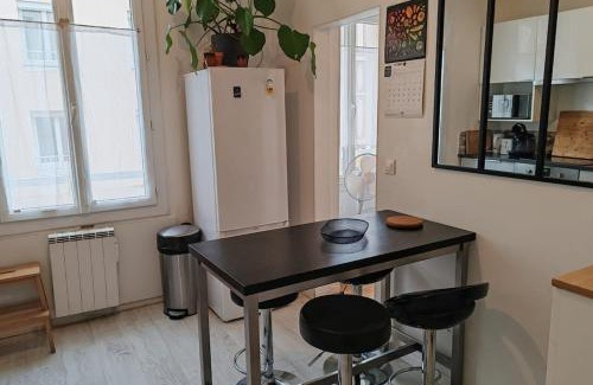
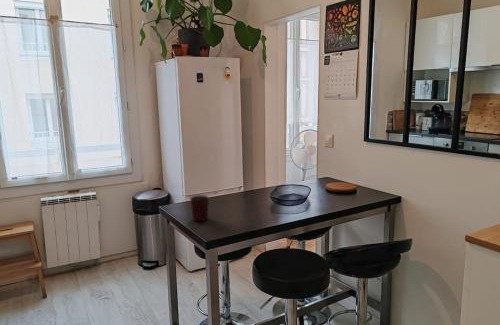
+ mug [189,194,210,222]
